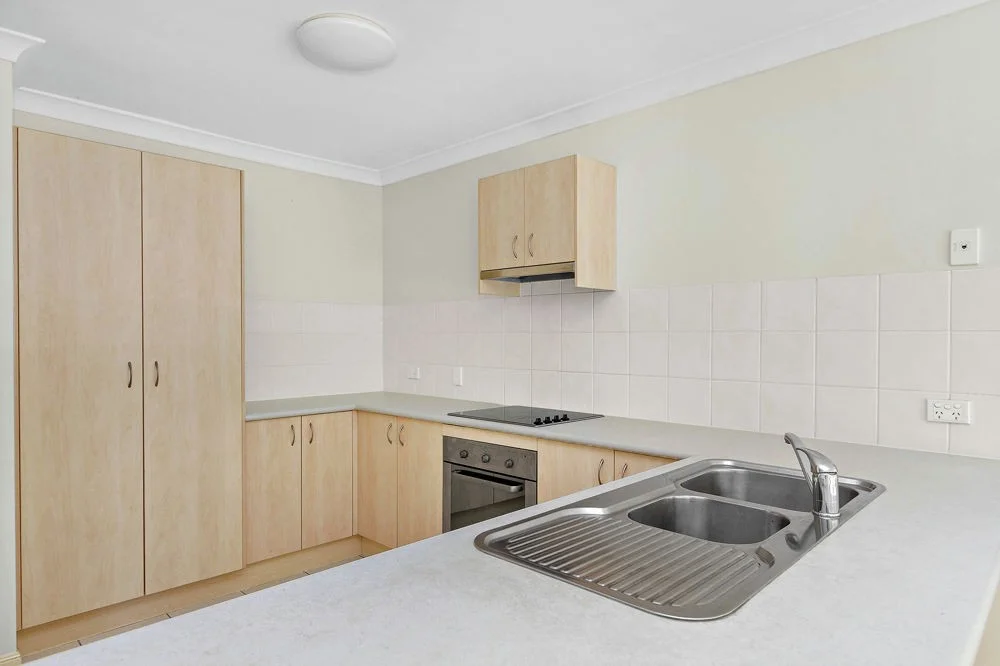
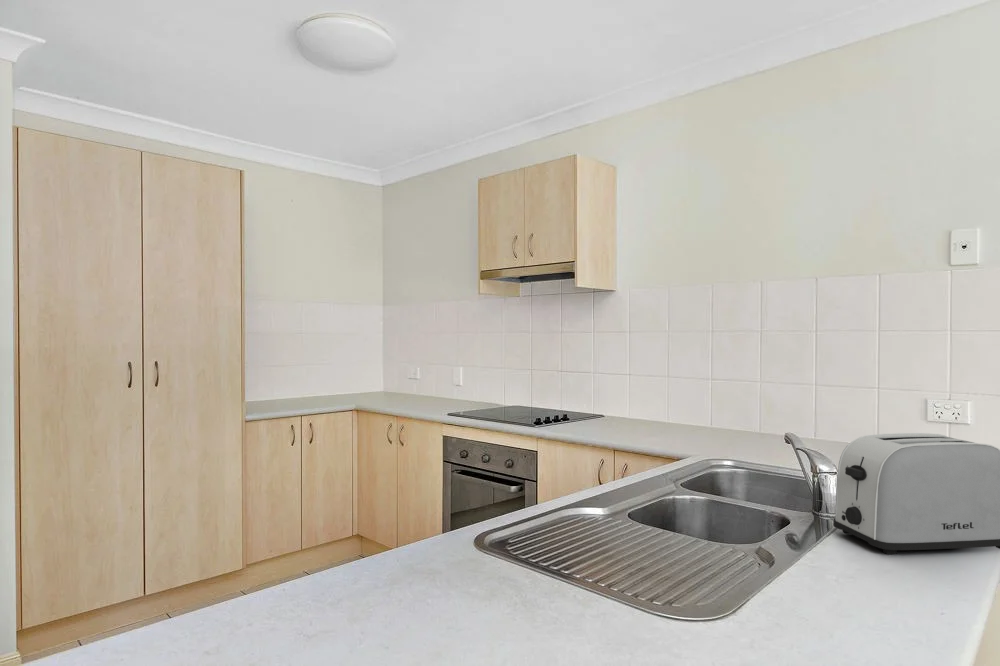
+ toaster [832,432,1000,555]
